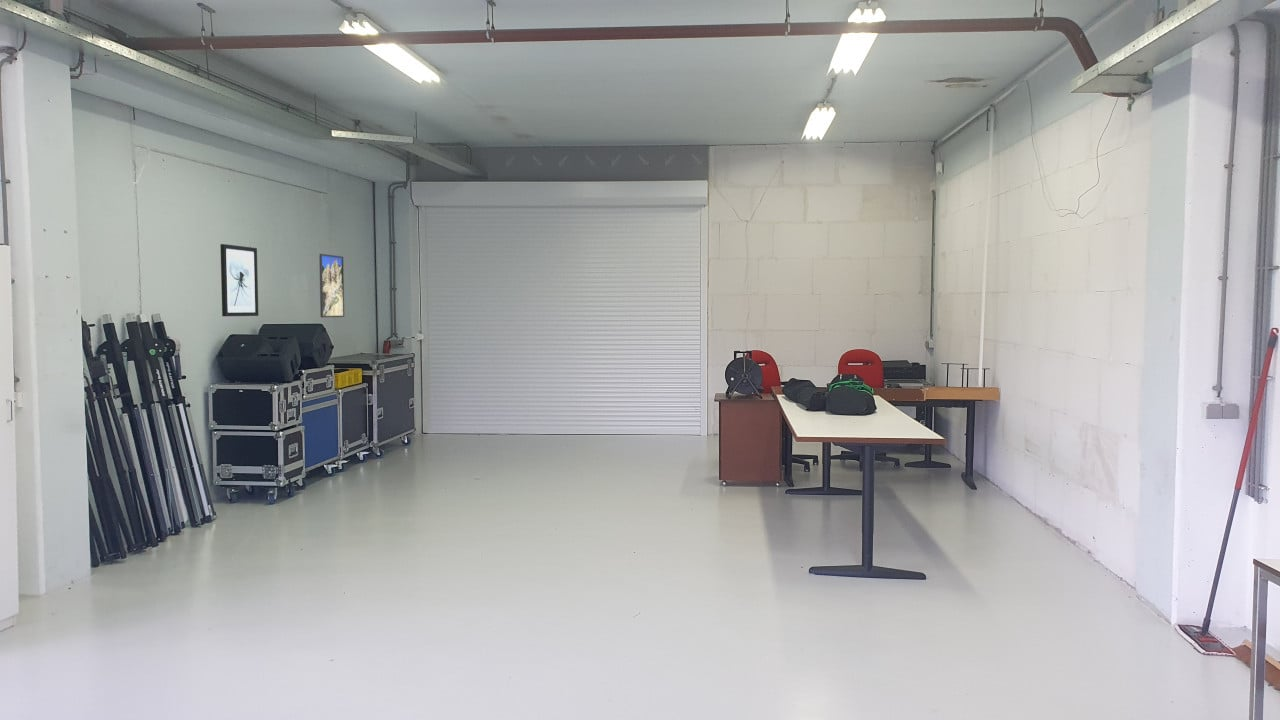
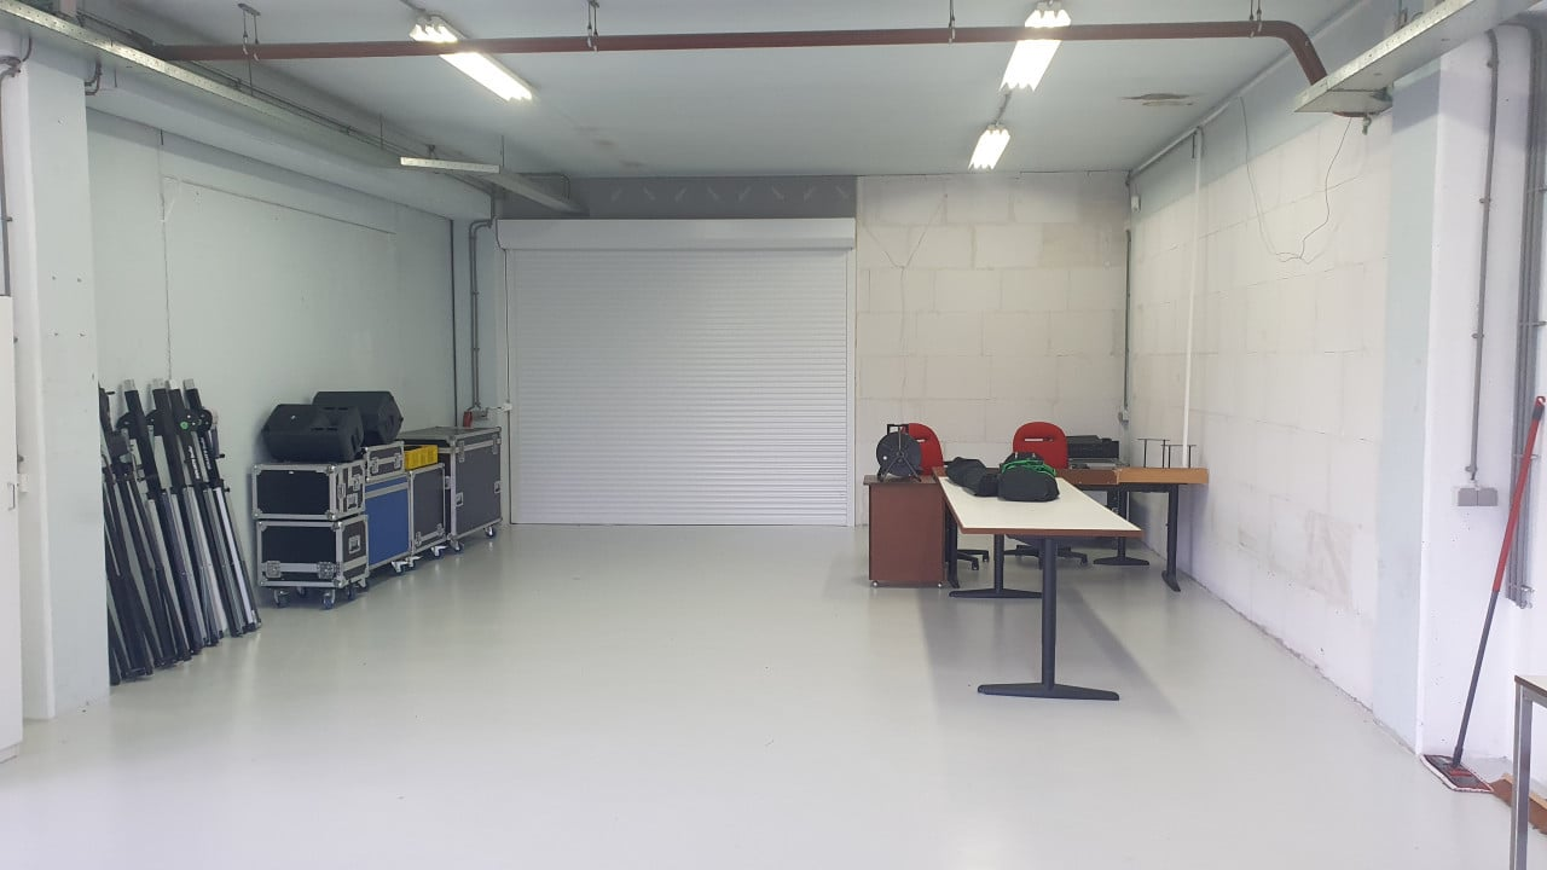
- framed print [318,253,345,319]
- wall art [219,243,259,317]
